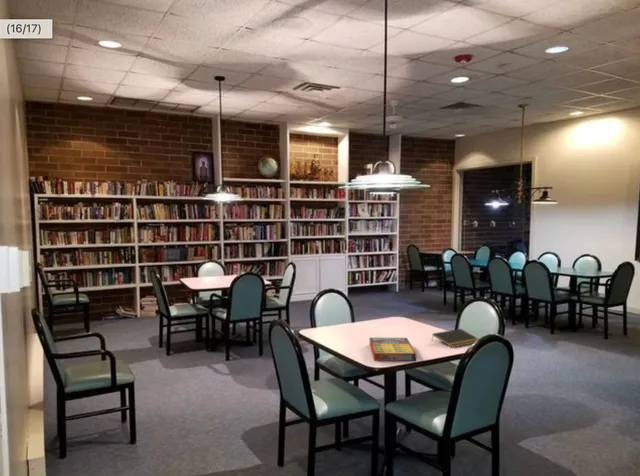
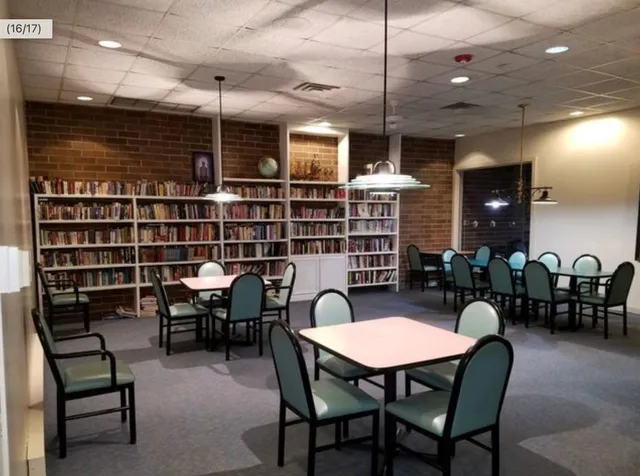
- game compilation box [369,337,417,362]
- notepad [431,328,479,349]
